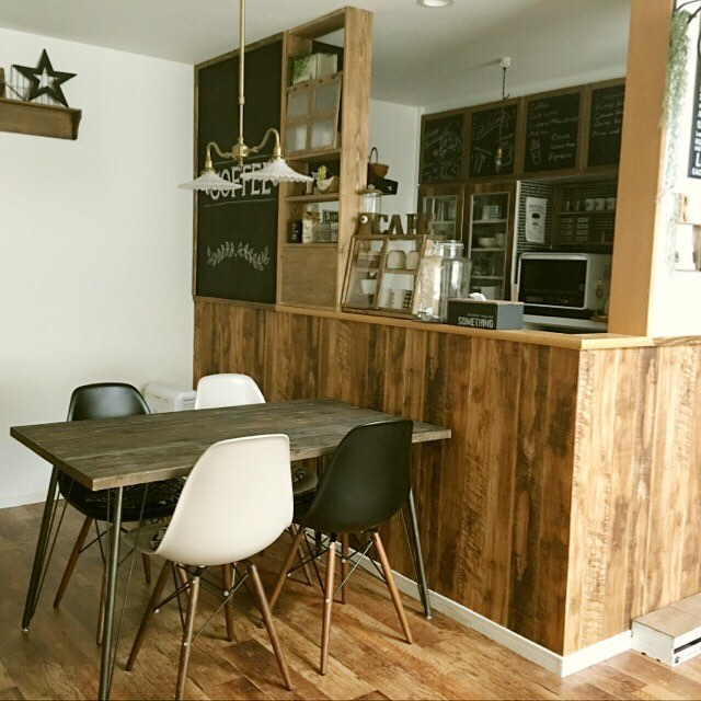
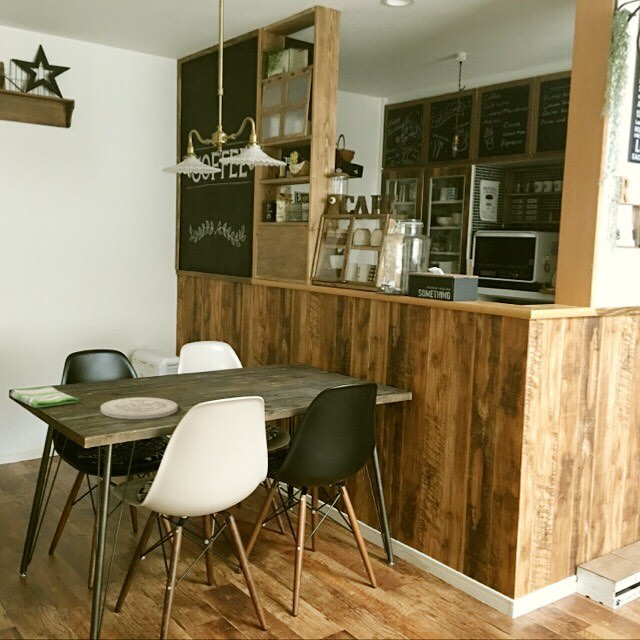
+ plate [100,396,178,420]
+ dish towel [9,385,80,409]
